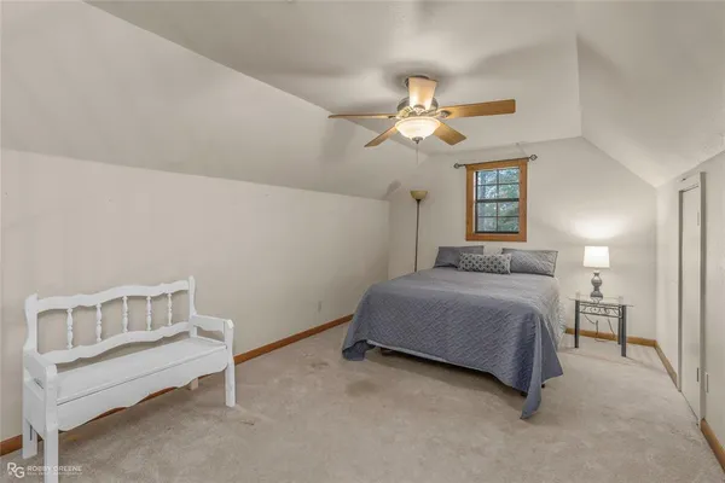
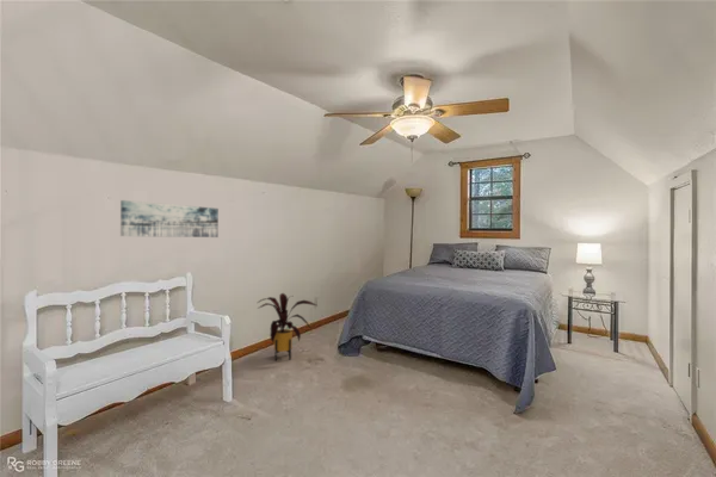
+ house plant [255,292,317,361]
+ wall art [119,199,220,238]
